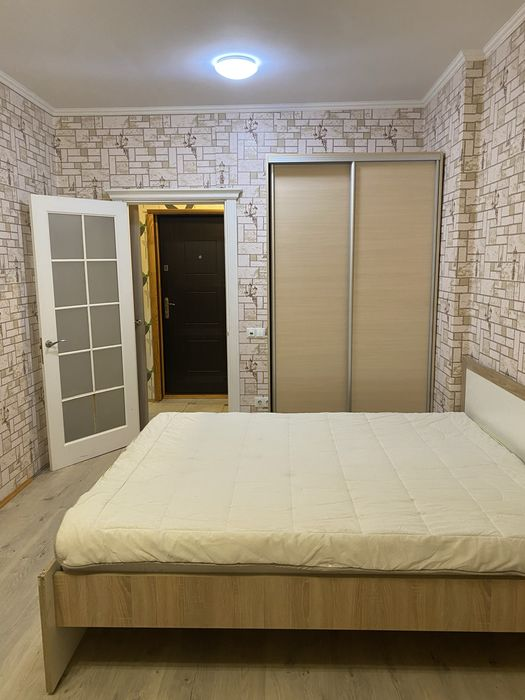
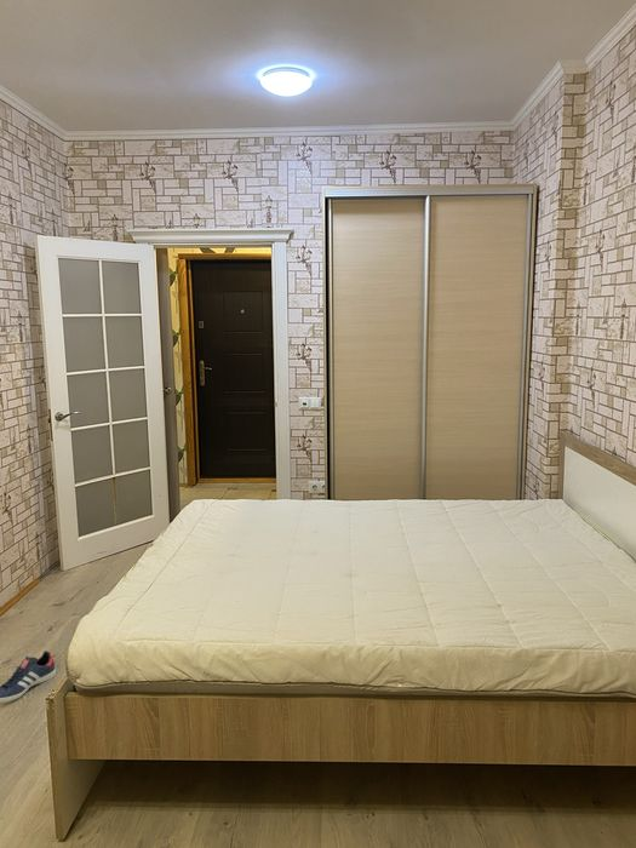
+ sneaker [0,649,57,704]
